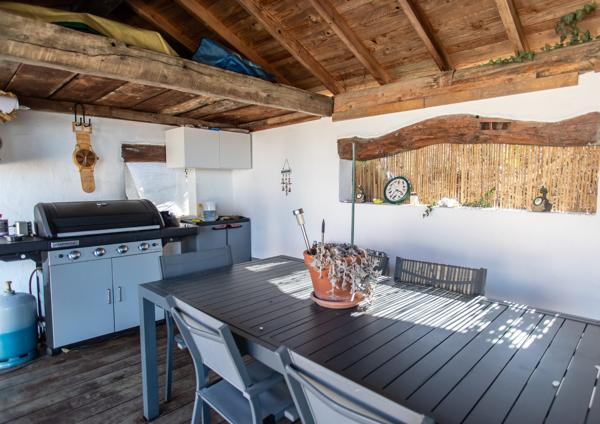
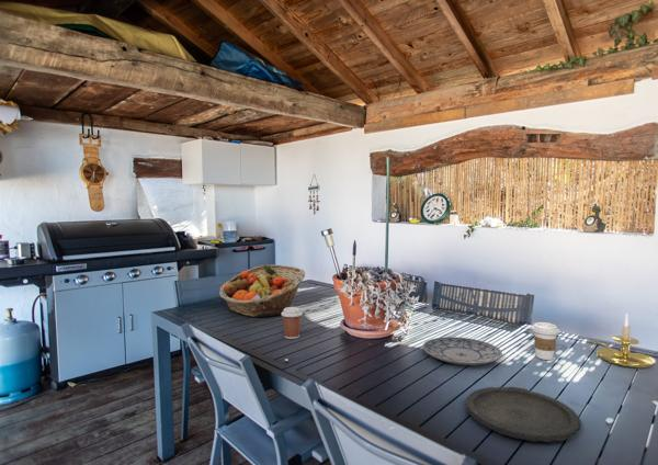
+ fruit basket [218,264,306,318]
+ coffee cup [531,321,560,361]
+ coffee cup [281,306,304,340]
+ plate [422,336,503,366]
+ candle holder [587,313,657,368]
+ plate [465,386,582,443]
